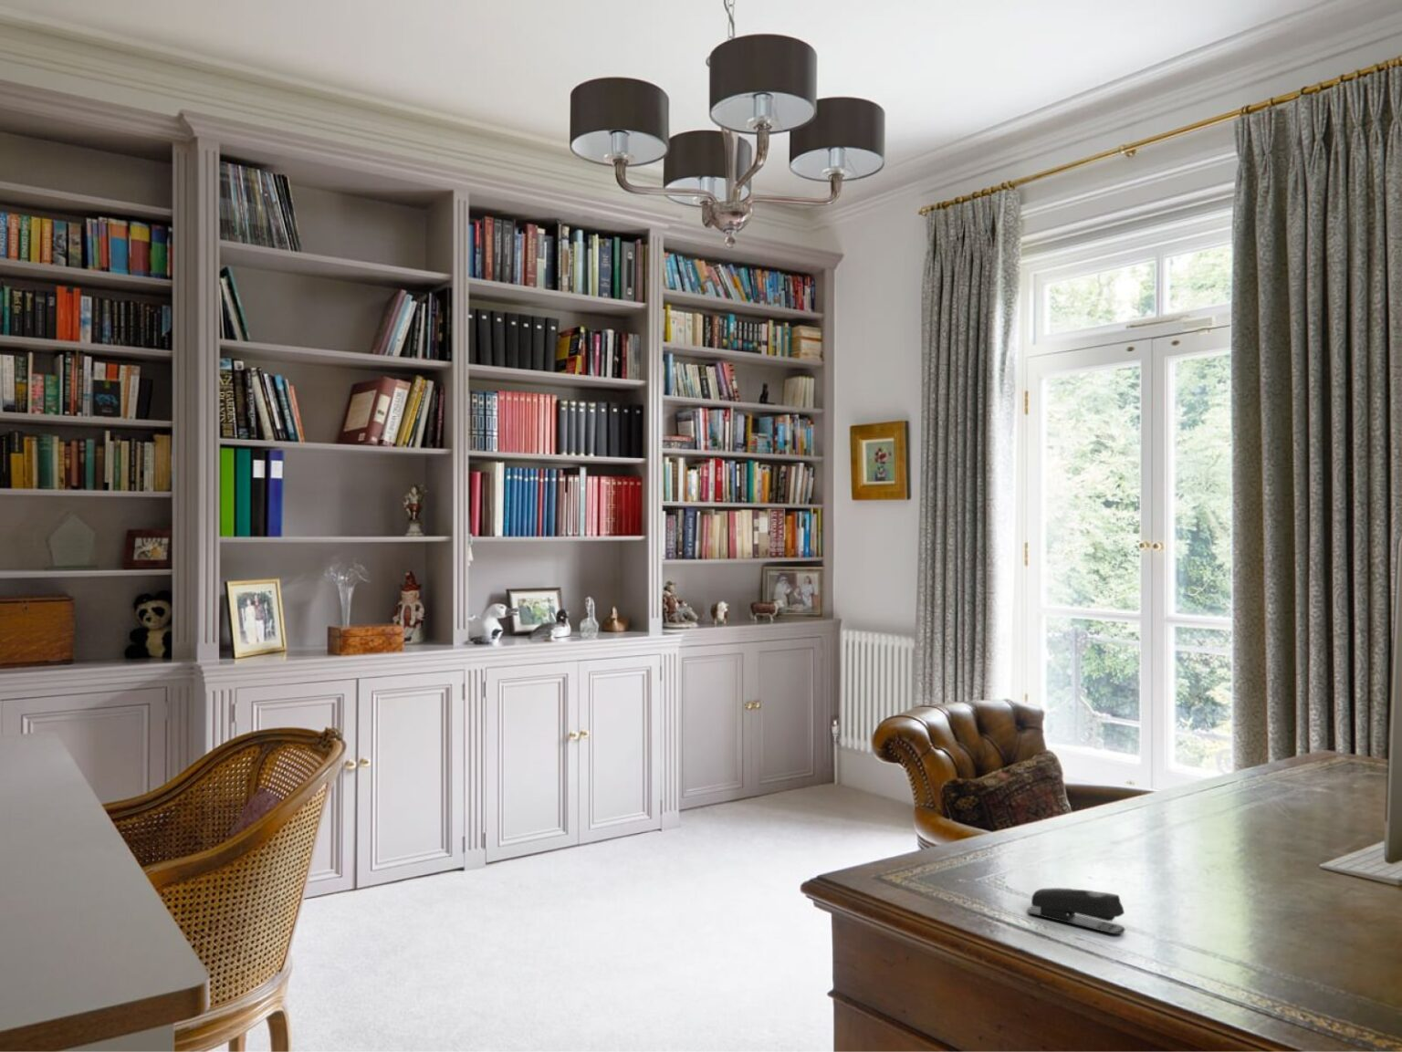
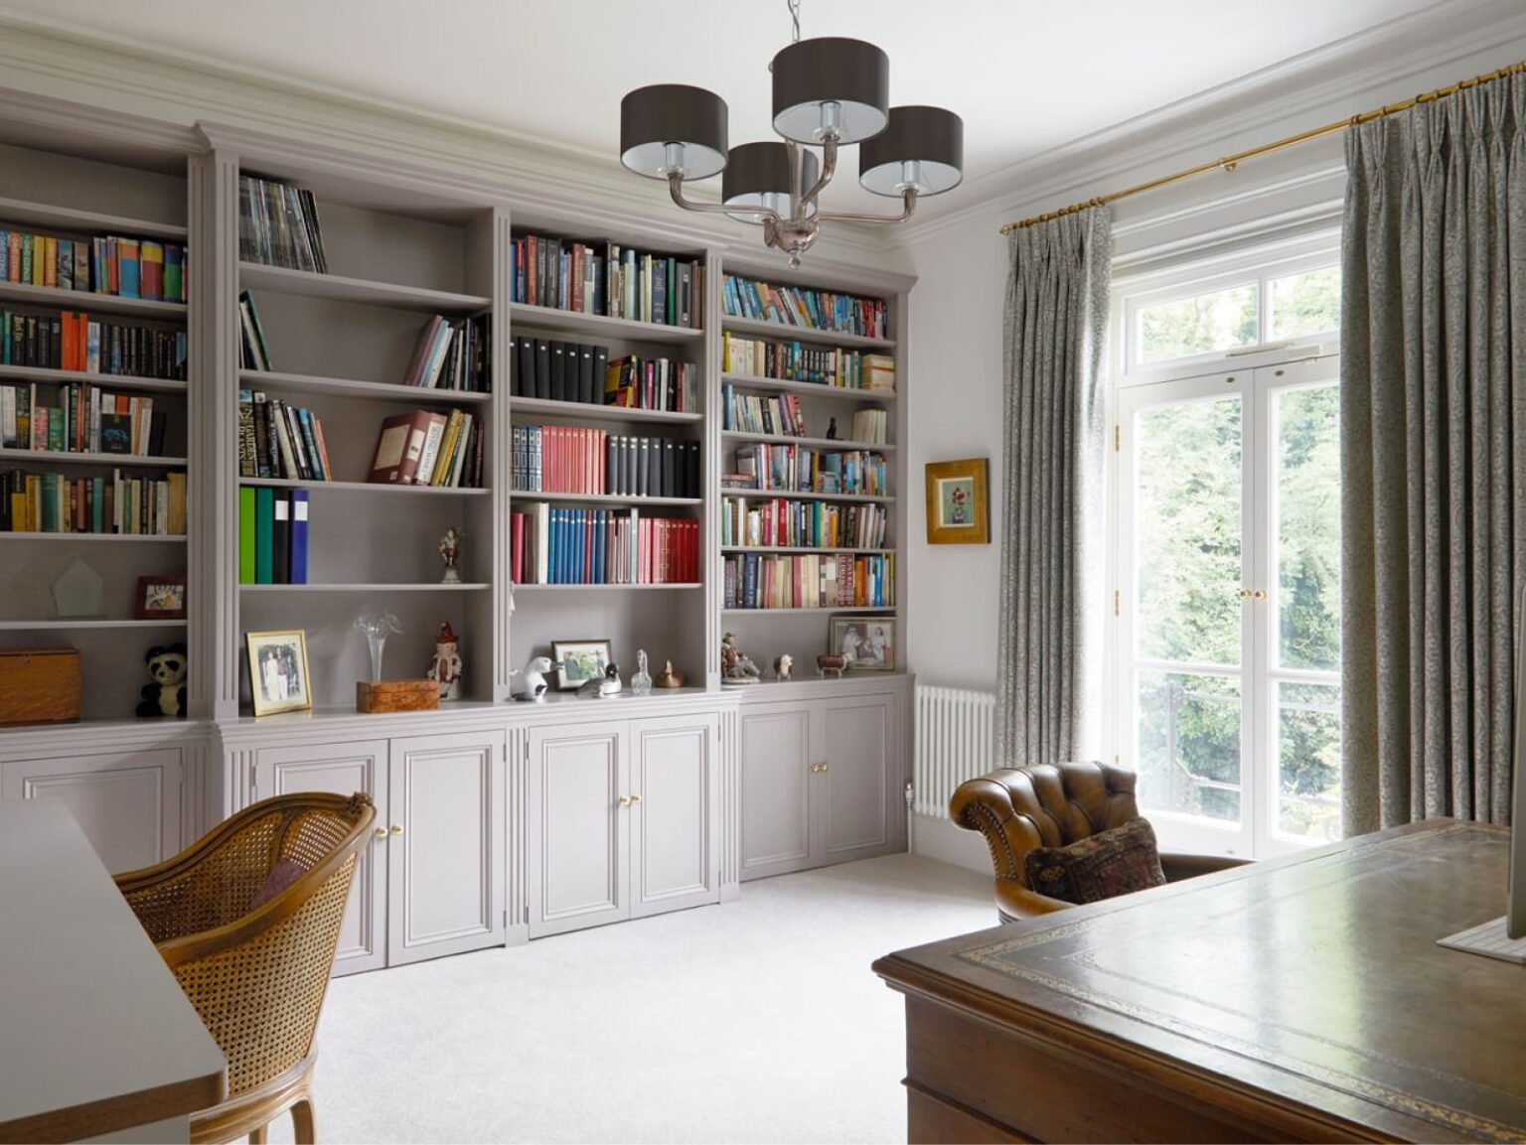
- stapler [1026,887,1127,935]
